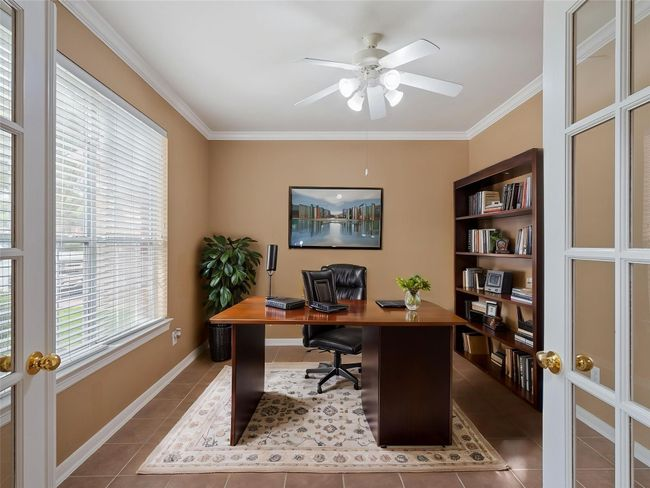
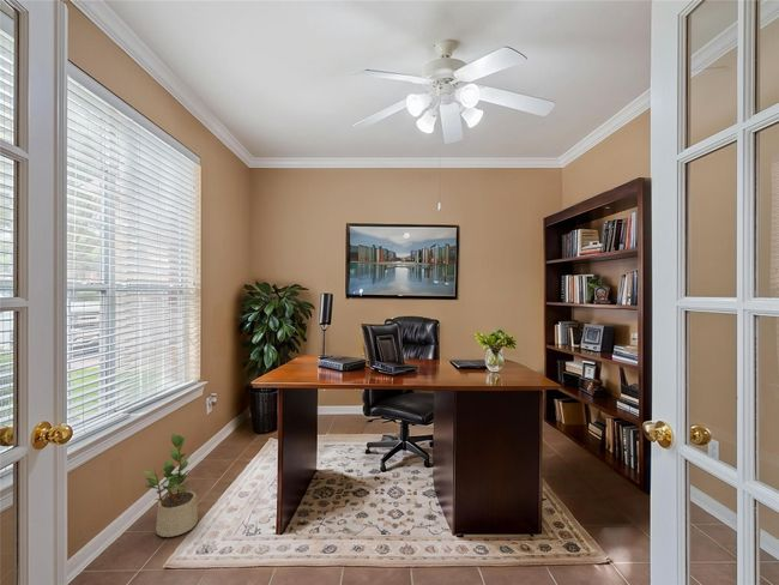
+ potted plant [141,433,199,538]
